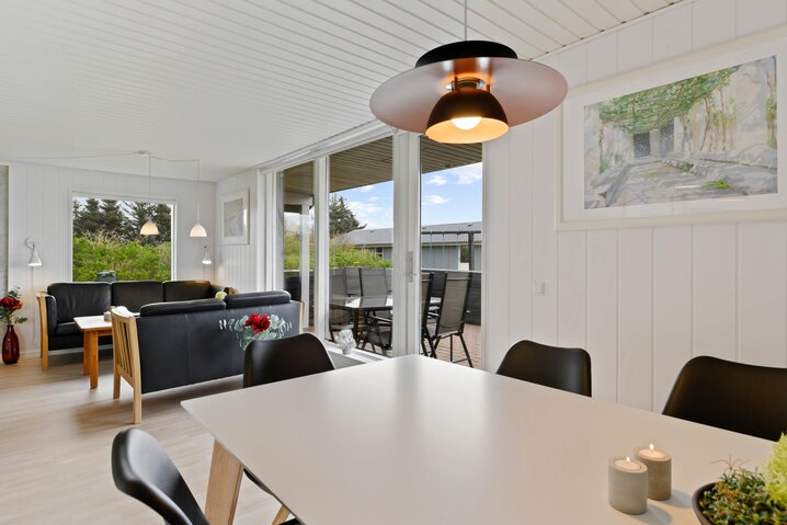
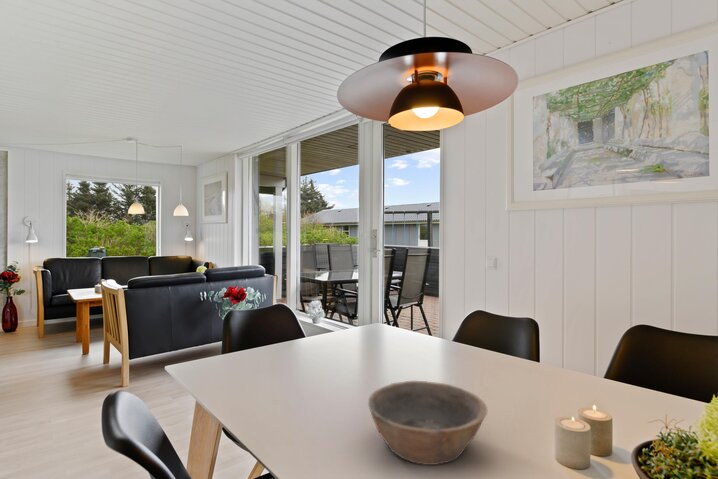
+ bowl [367,380,488,466]
